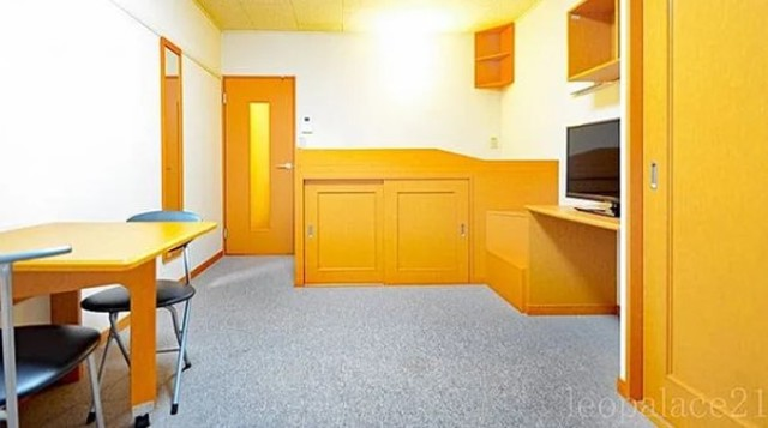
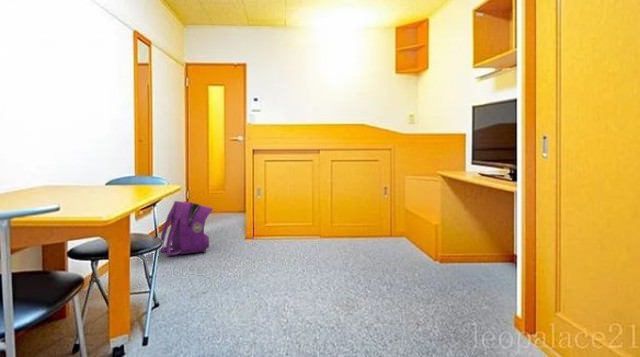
+ backpack [159,200,214,256]
